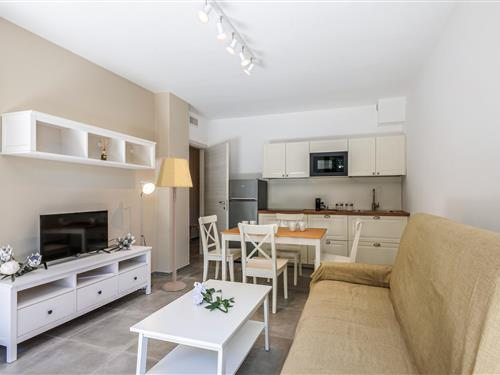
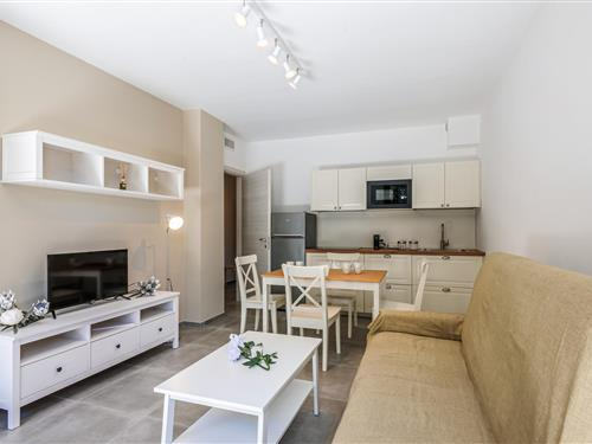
- lamp [155,157,194,292]
